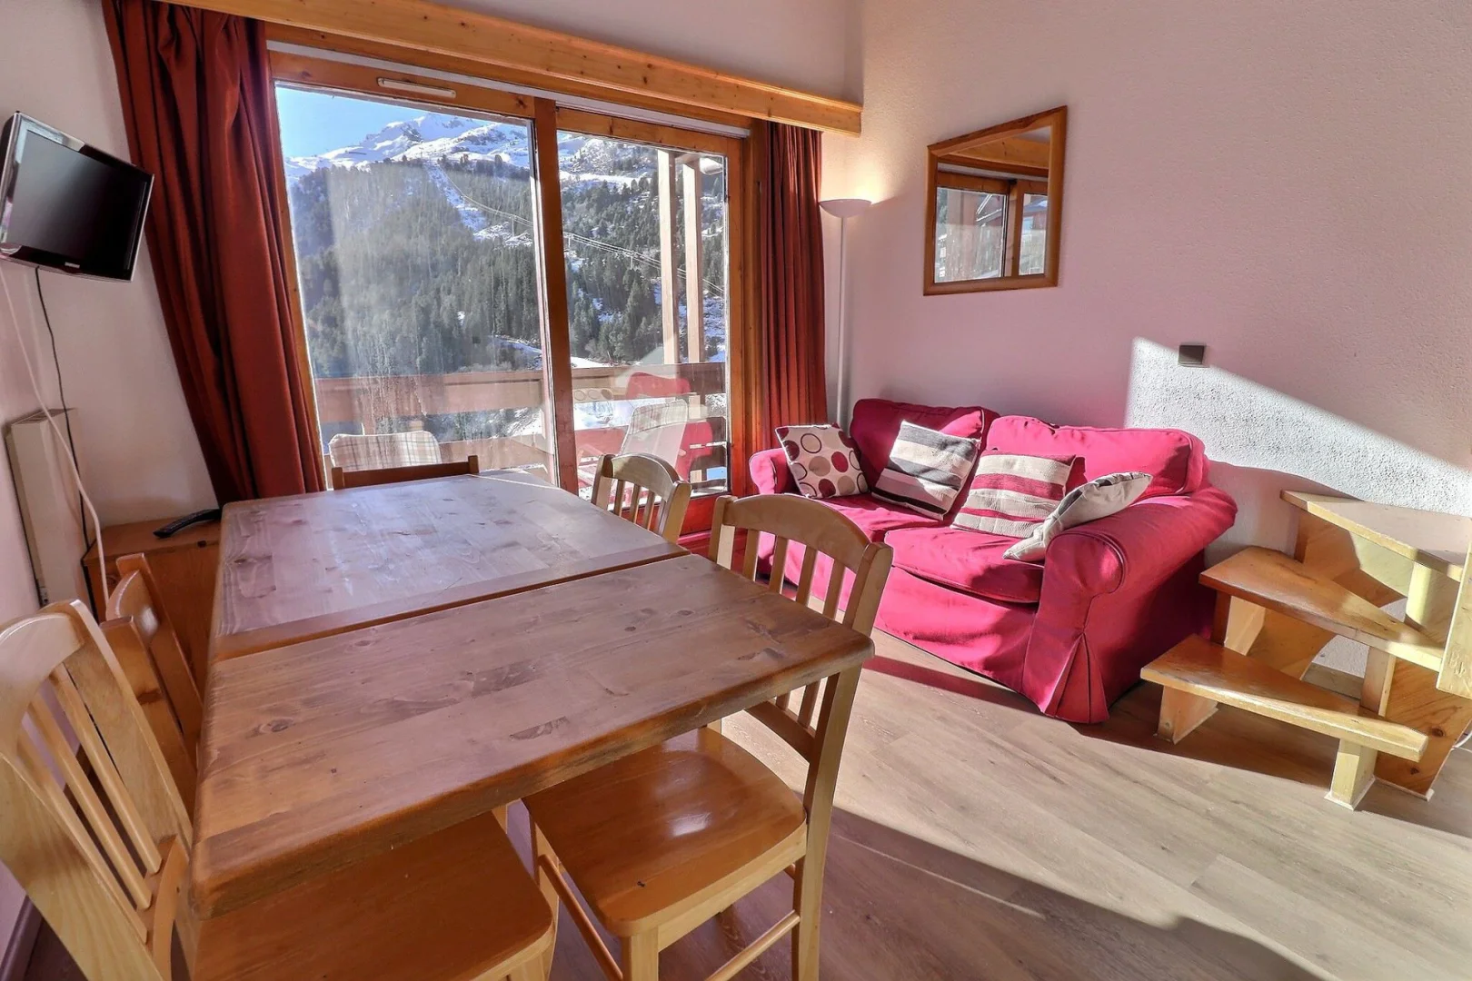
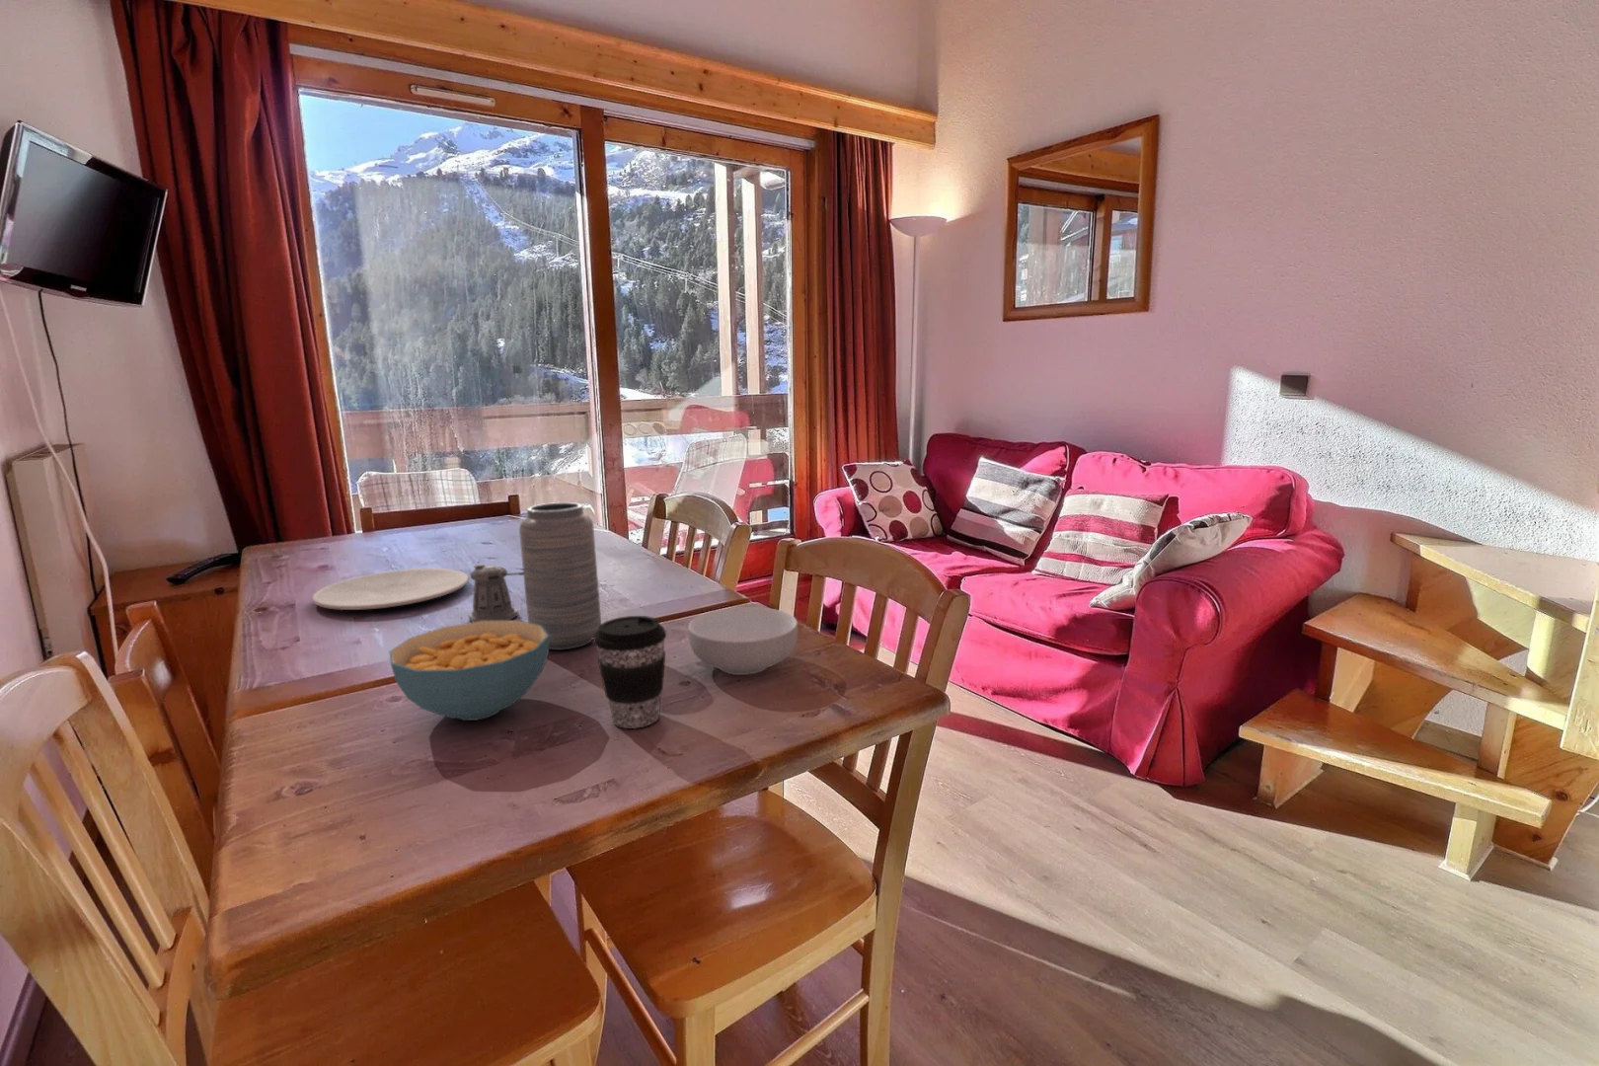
+ vase [519,501,602,651]
+ coffee cup [592,615,667,729]
+ plate [311,568,469,612]
+ cereal bowl [389,619,550,721]
+ pepper shaker [468,563,523,622]
+ cereal bowl [686,606,798,676]
